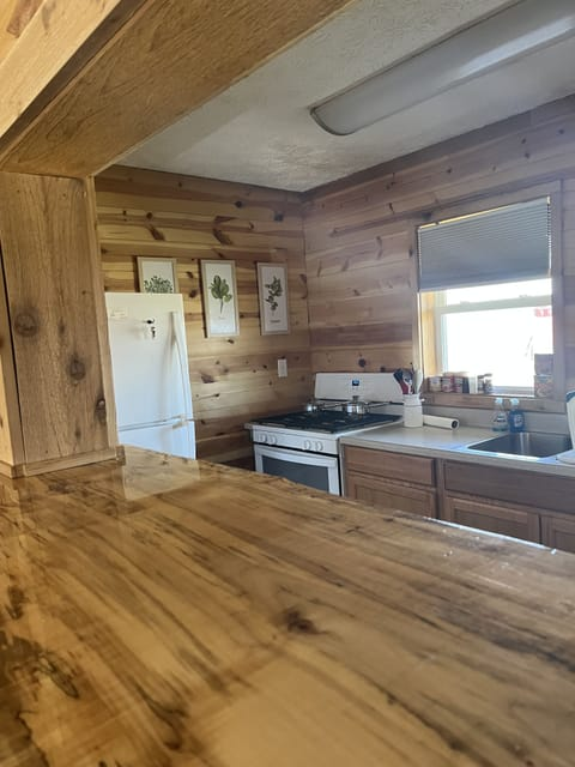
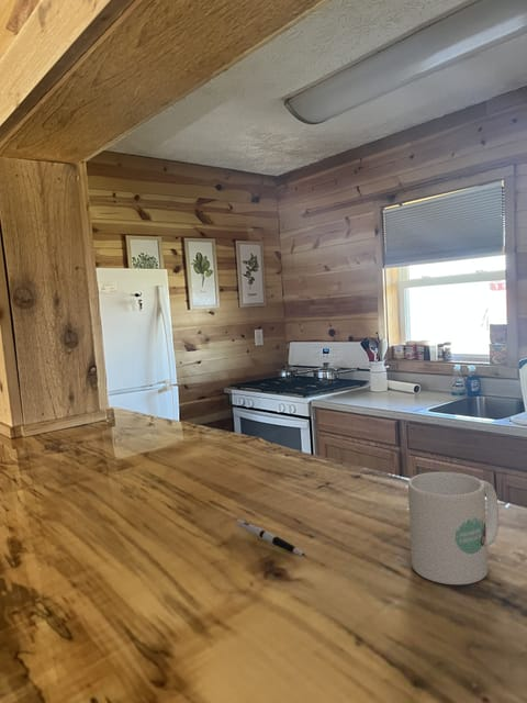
+ pen [235,518,306,557]
+ mug [407,471,500,585]
